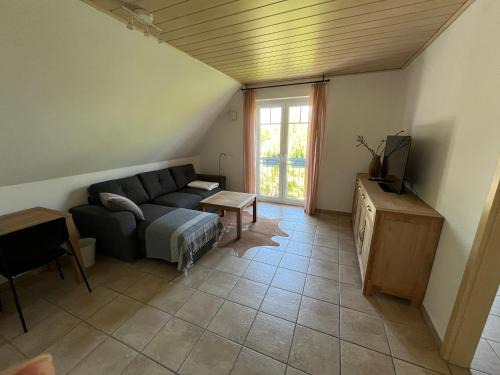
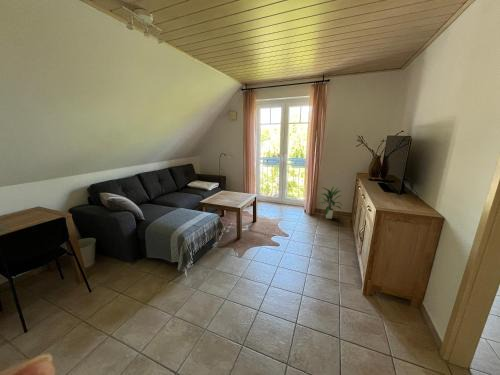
+ indoor plant [316,184,343,220]
